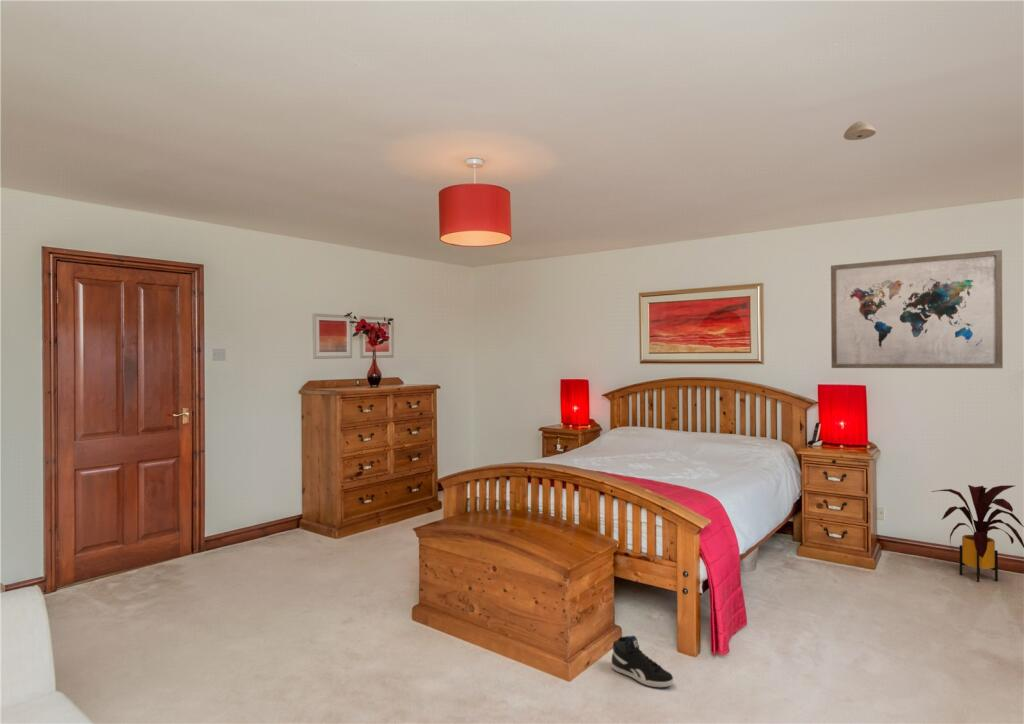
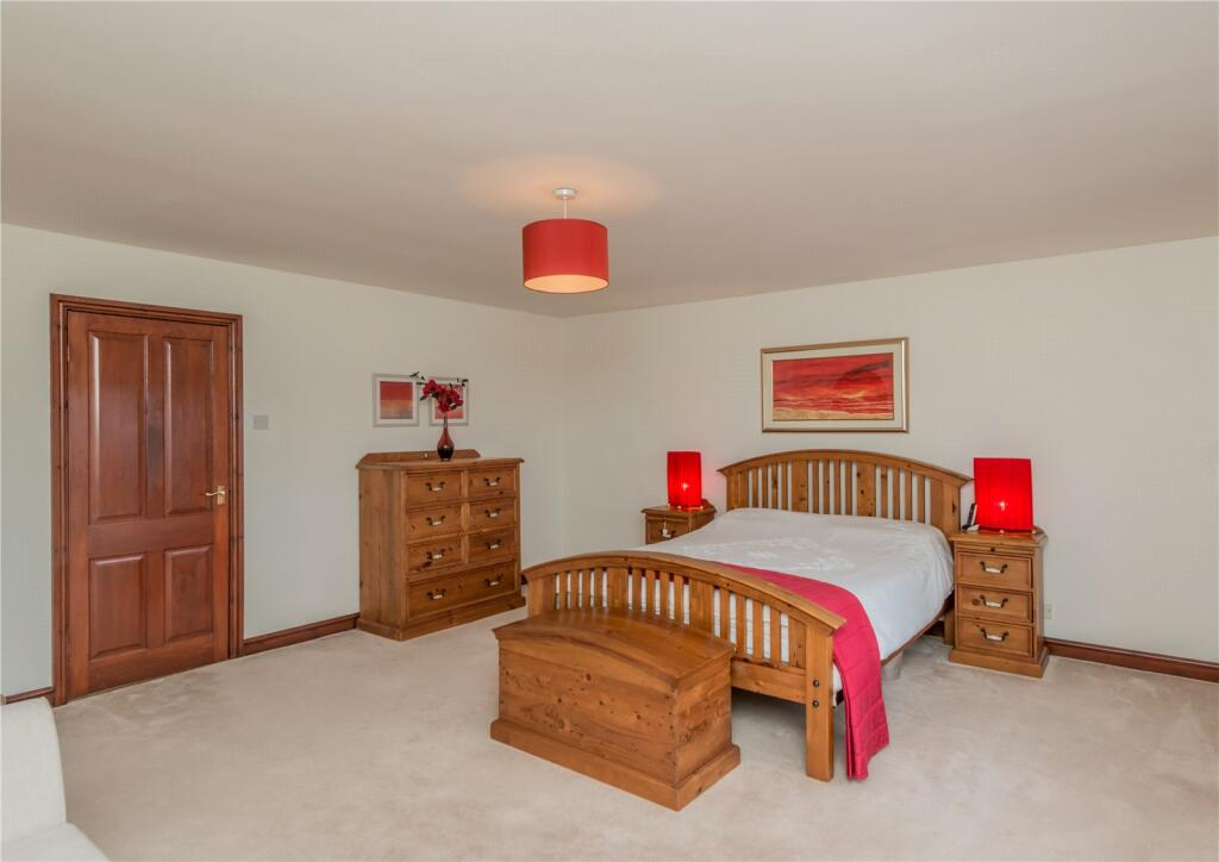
- sneaker [610,635,674,688]
- wall art [830,249,1004,369]
- house plant [931,484,1024,583]
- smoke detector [843,120,877,141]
